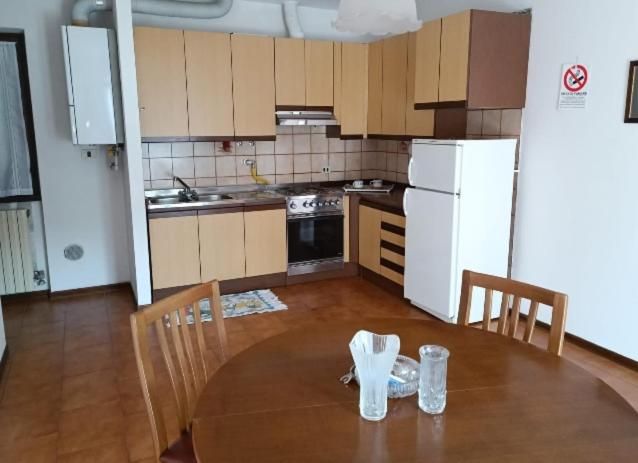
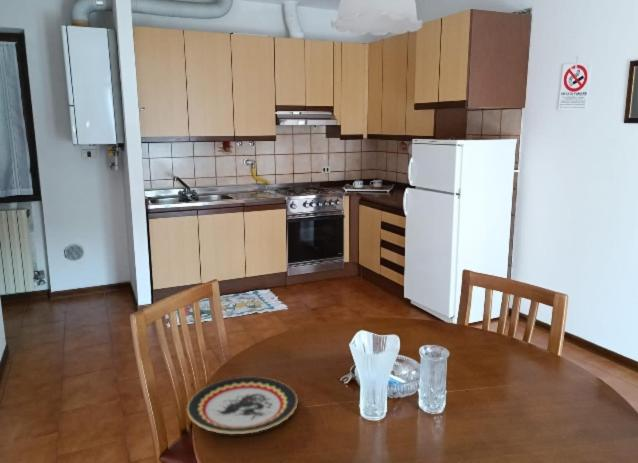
+ plate [186,376,299,435]
